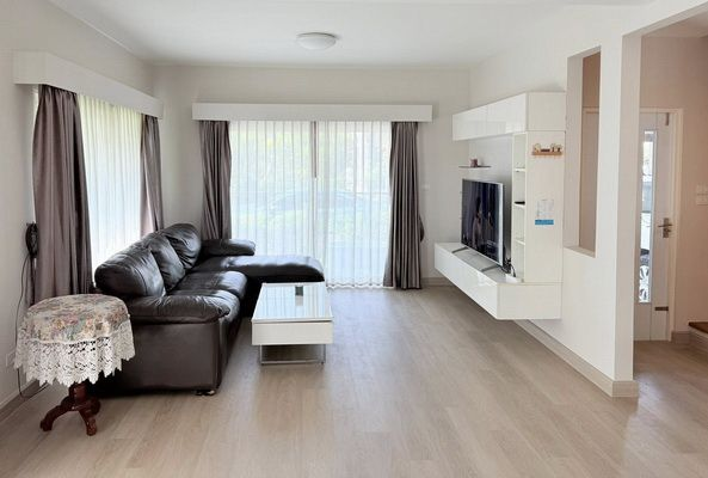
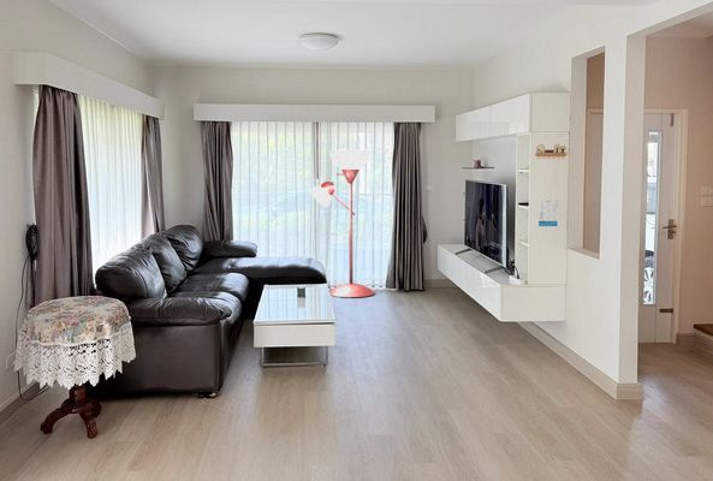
+ floor lamp [308,148,375,298]
